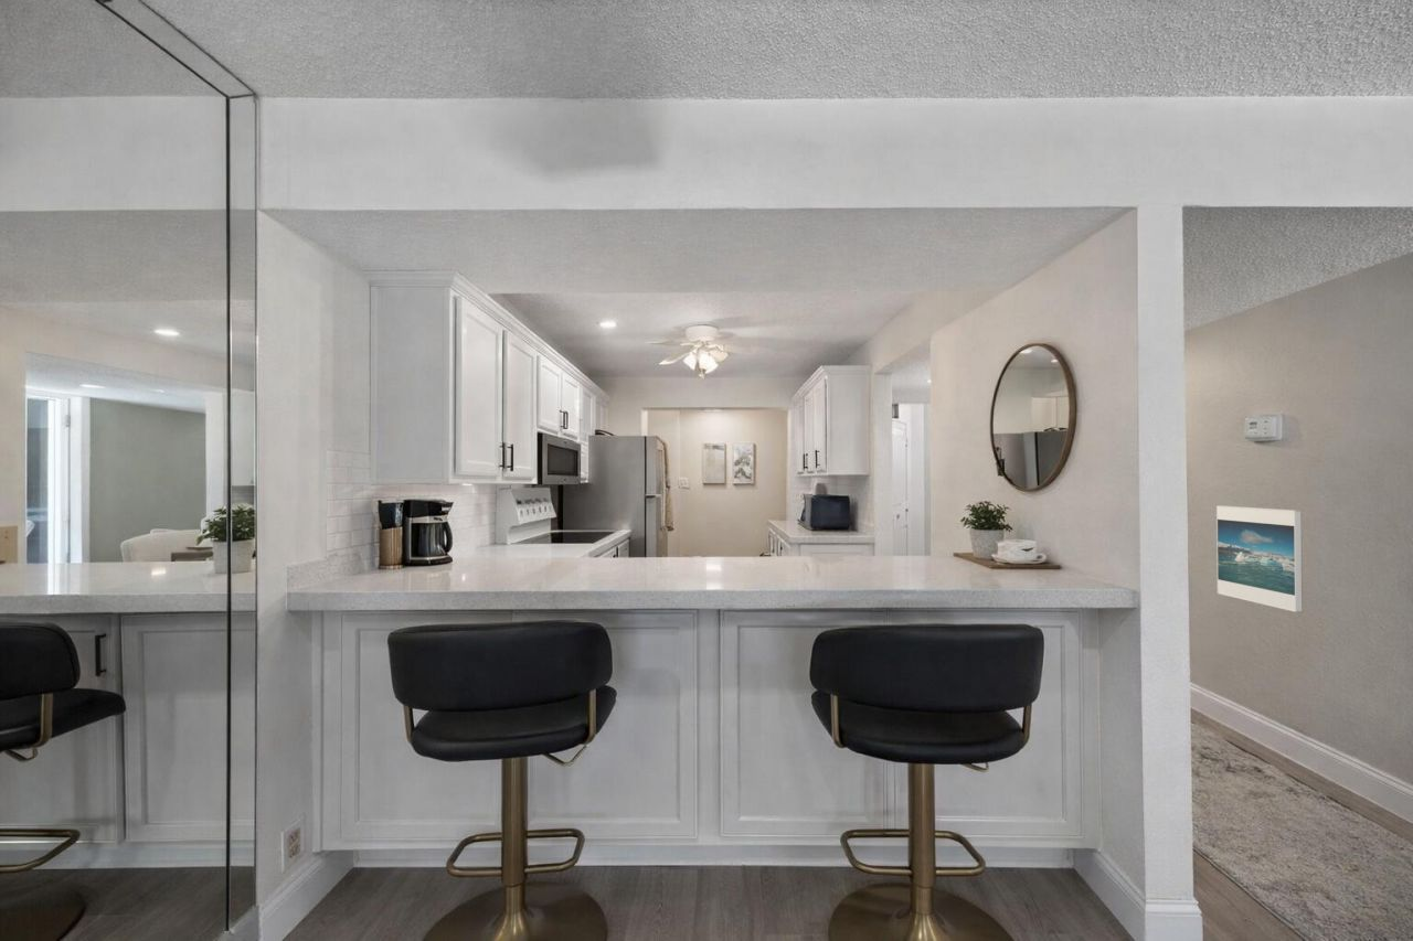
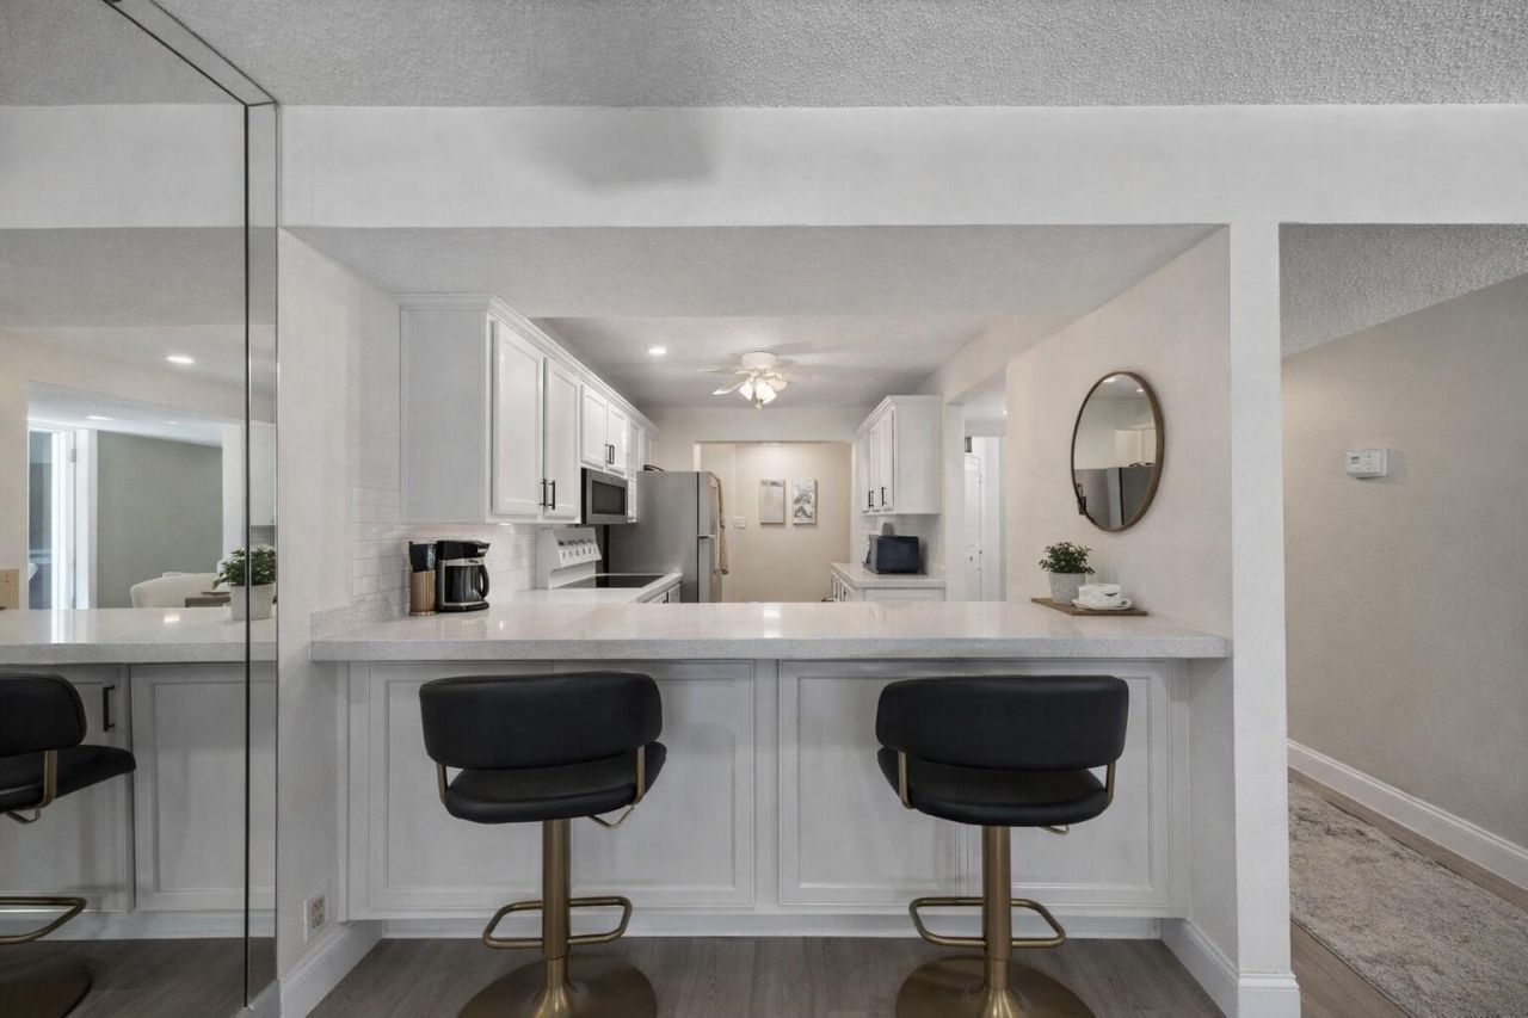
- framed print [1215,504,1304,613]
